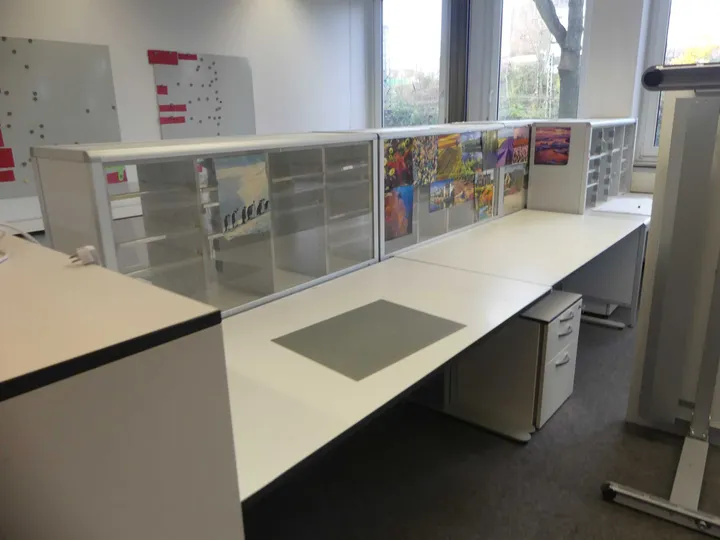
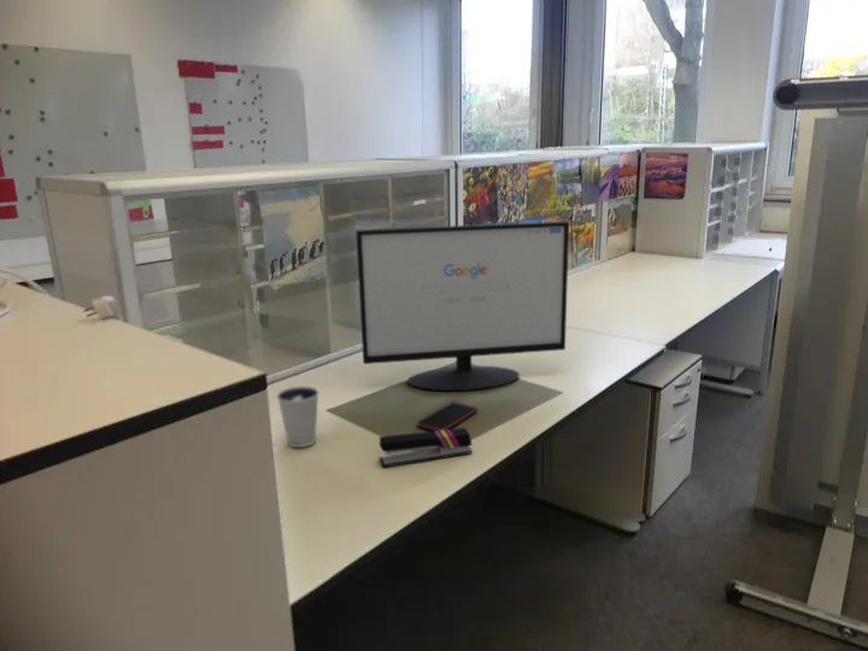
+ computer monitor [354,221,570,392]
+ smartphone [416,401,479,432]
+ stapler [377,427,473,468]
+ dixie cup [276,386,319,448]
